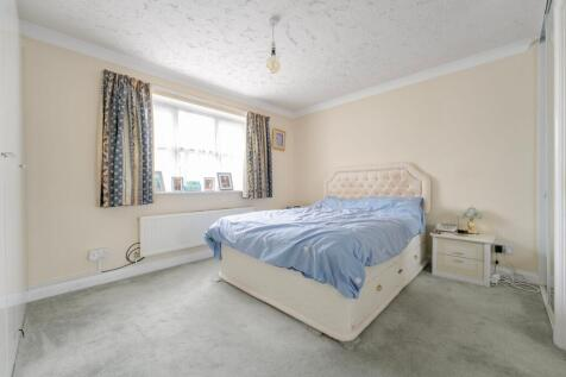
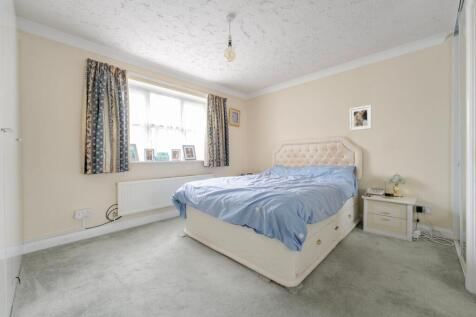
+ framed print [349,104,373,132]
